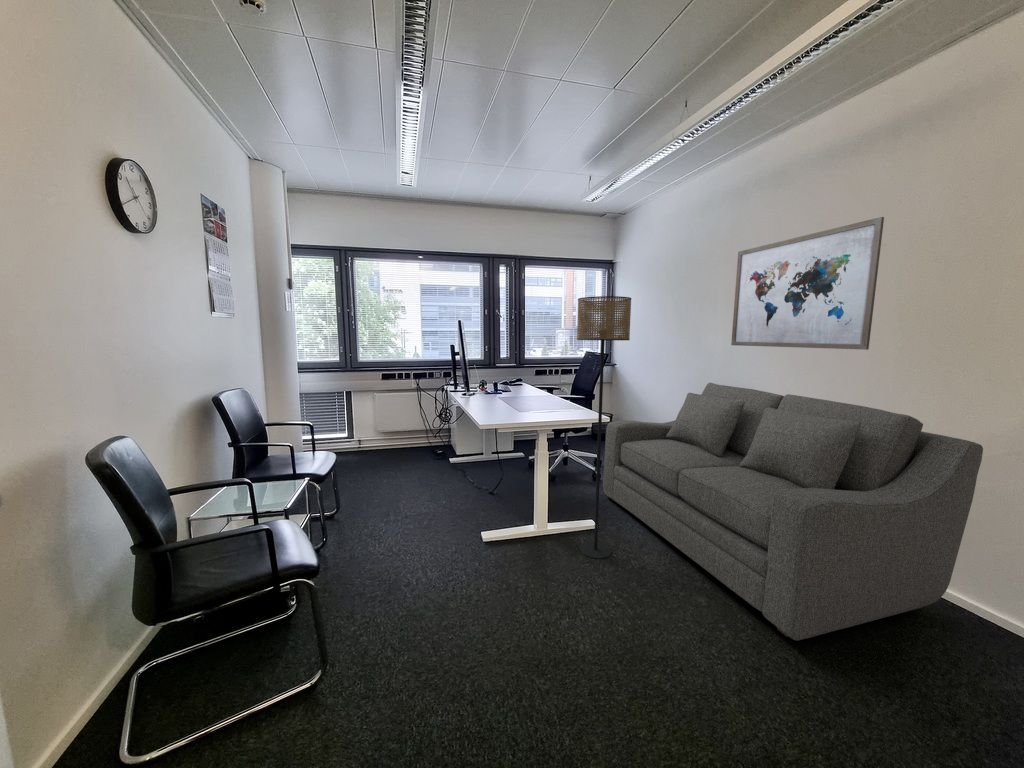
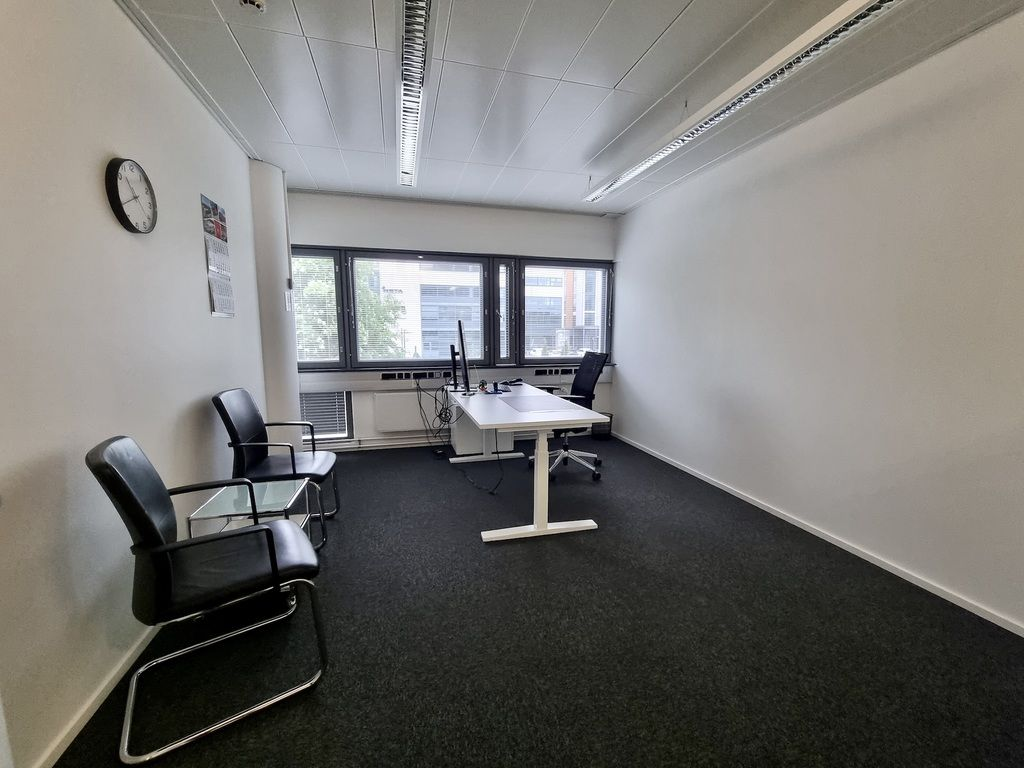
- sofa [602,382,984,642]
- floor lamp [576,295,632,560]
- wall art [730,216,885,351]
